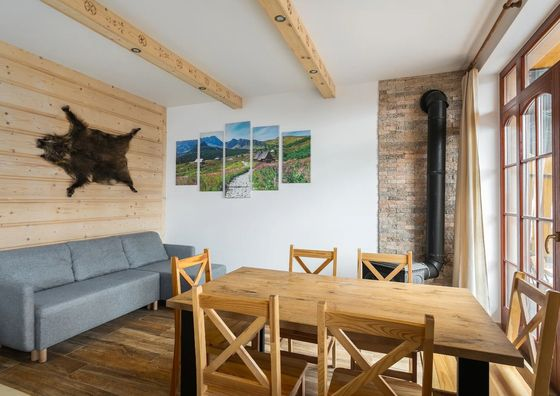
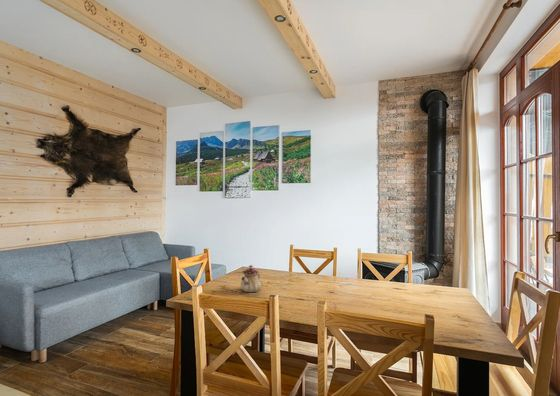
+ teapot [240,264,262,293]
